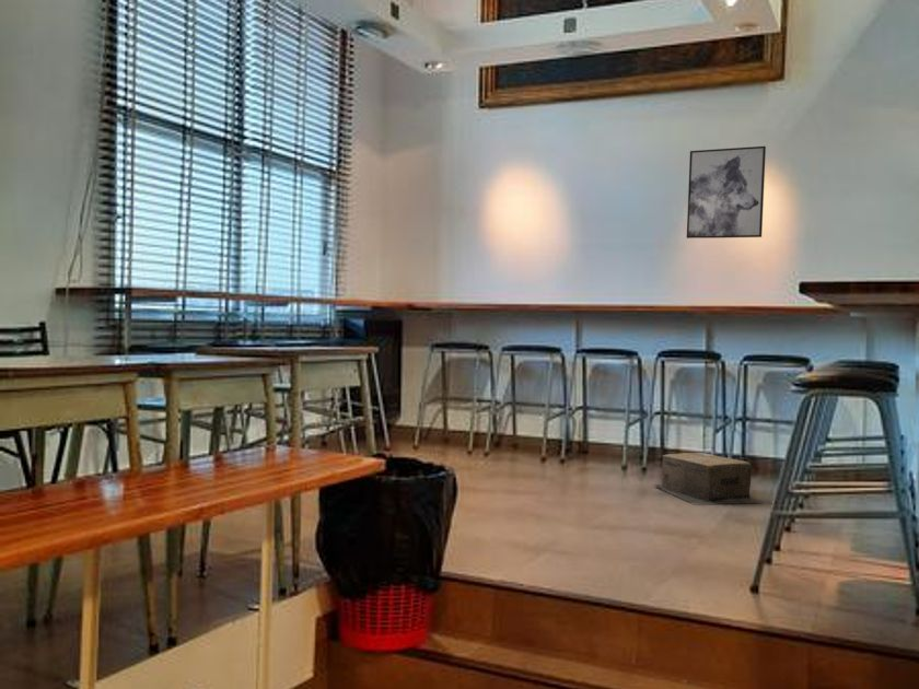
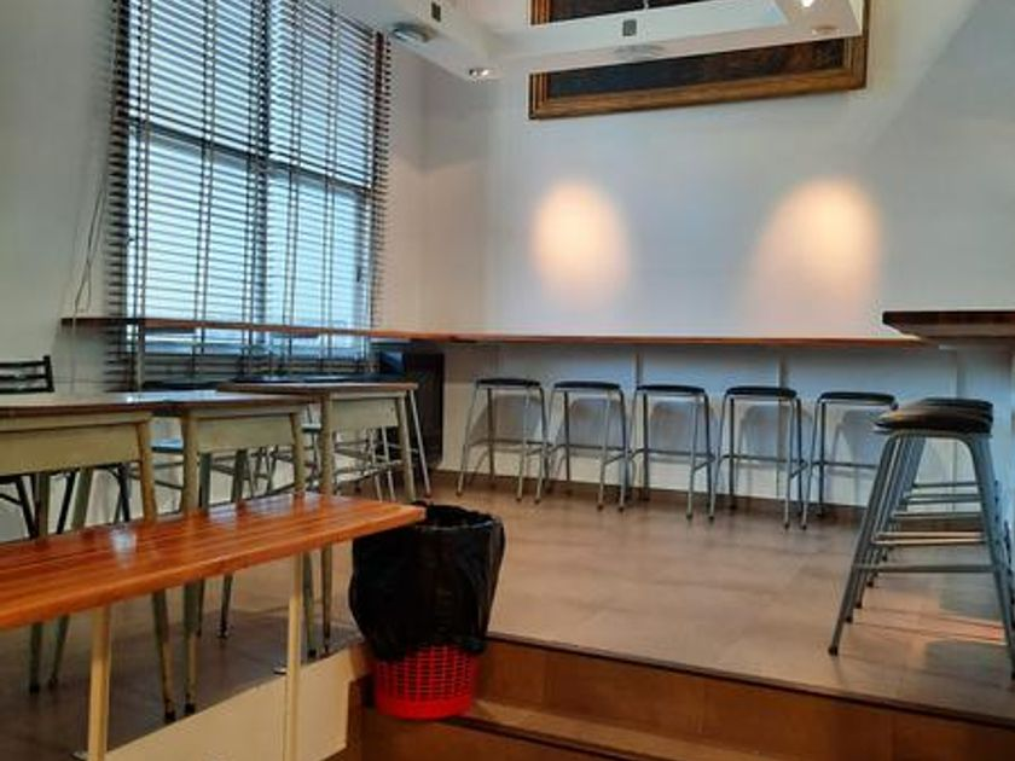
- cardboard box [654,452,766,505]
- wall art [686,145,767,240]
